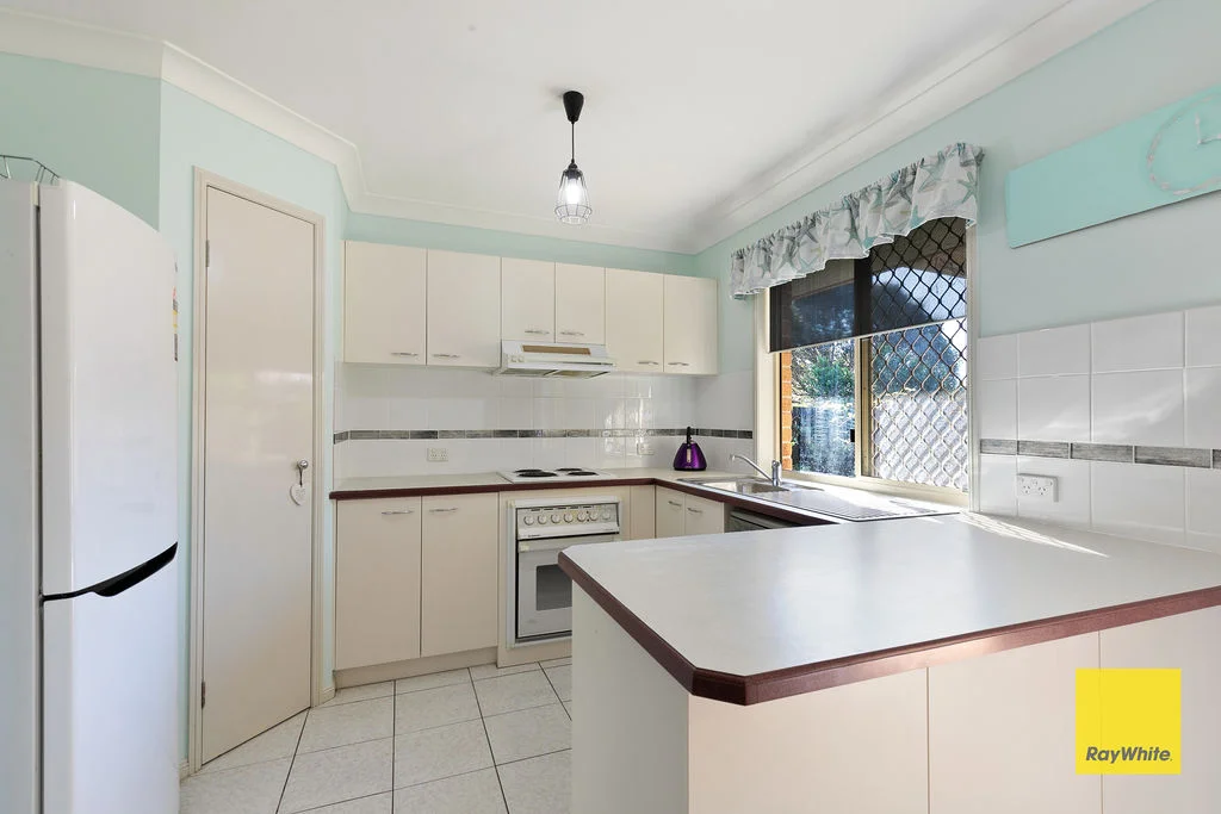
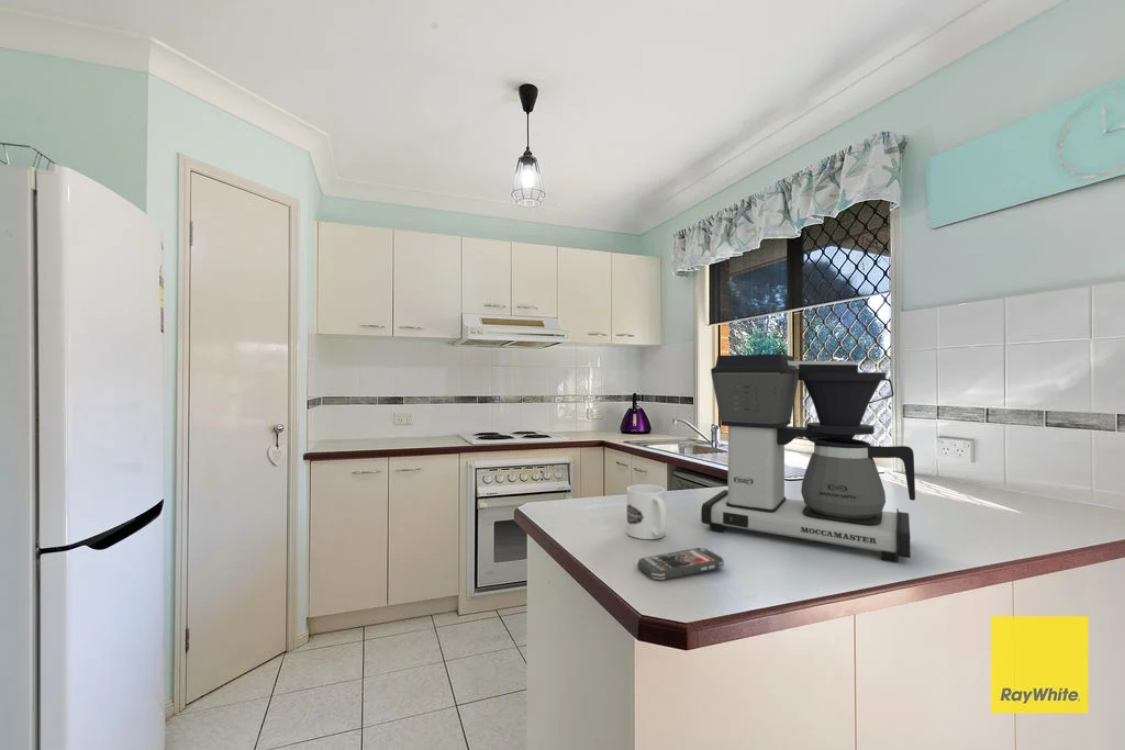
+ smartphone [636,547,725,581]
+ coffee maker [700,354,916,563]
+ mug [626,483,668,540]
